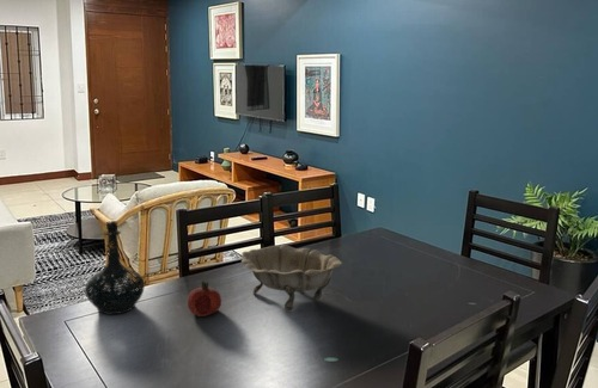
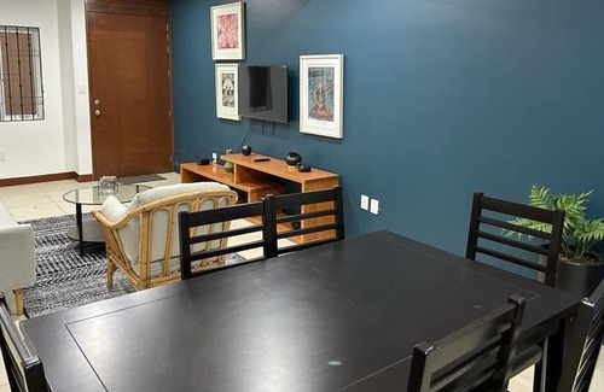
- bottle [84,220,146,315]
- fruit [187,279,222,318]
- decorative bowl [240,244,344,313]
